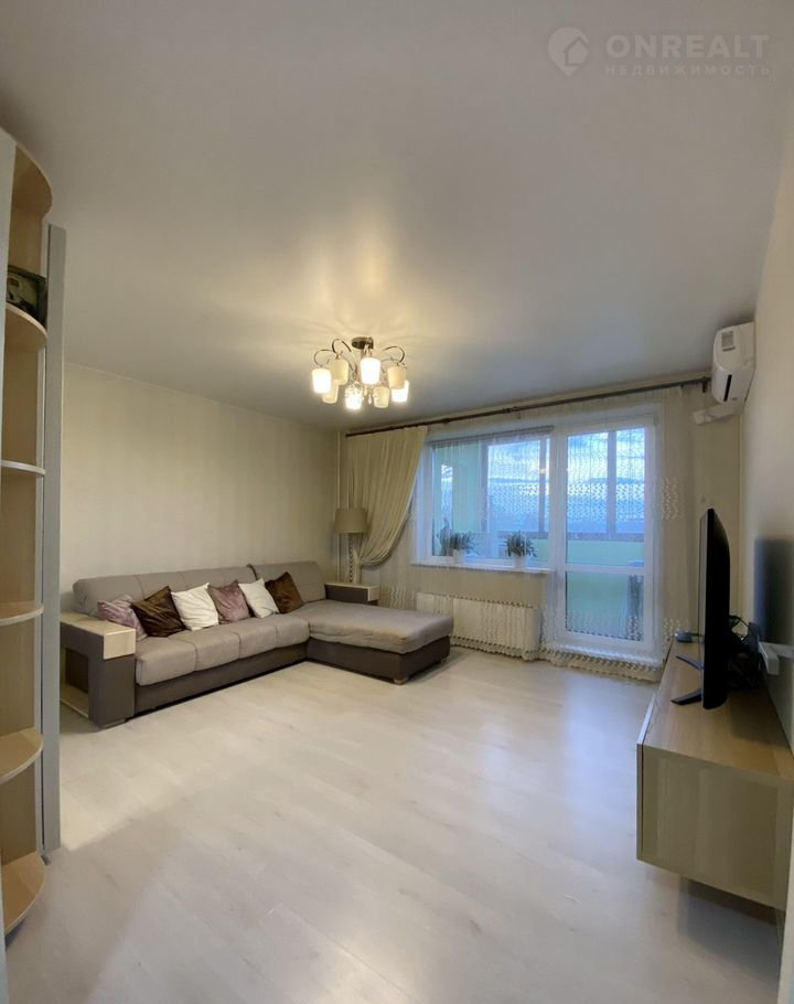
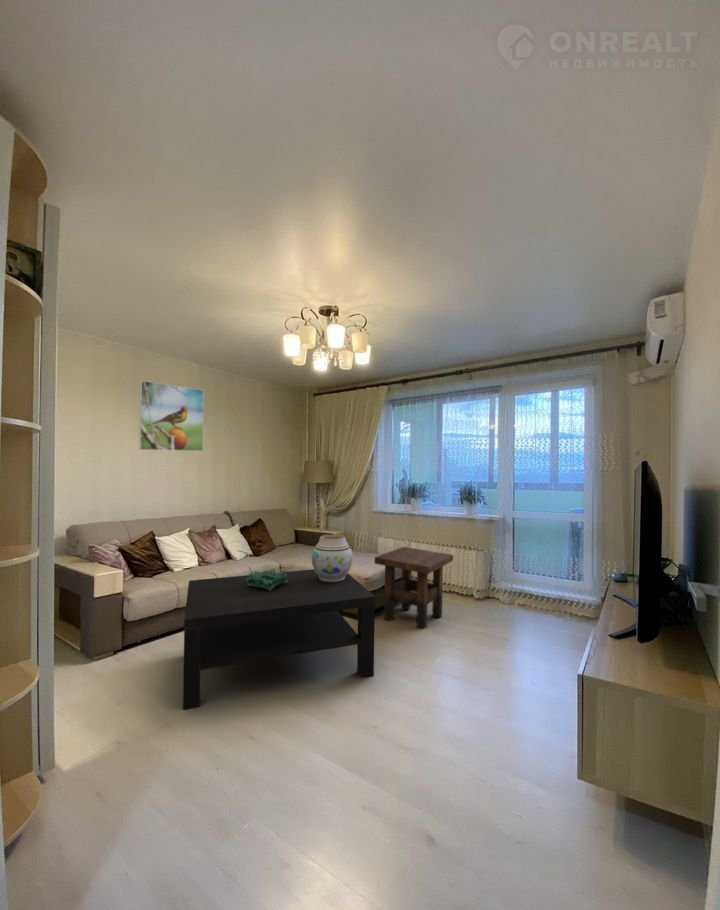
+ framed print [138,380,205,452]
+ side table [373,546,454,630]
+ vase [311,533,354,582]
+ decorative bowl [247,567,288,591]
+ coffee table [182,568,376,711]
